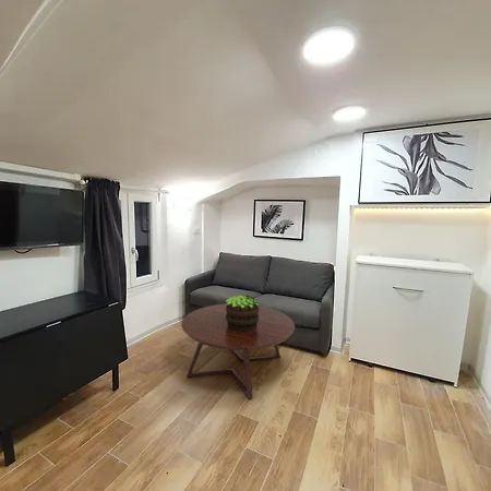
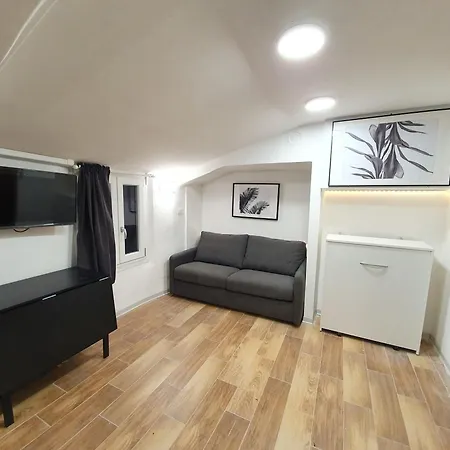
- potted plant [225,294,259,332]
- coffee table [180,303,296,400]
